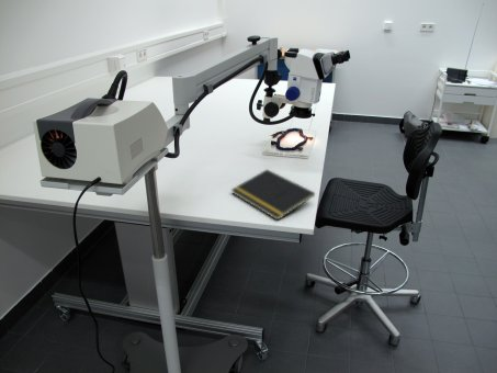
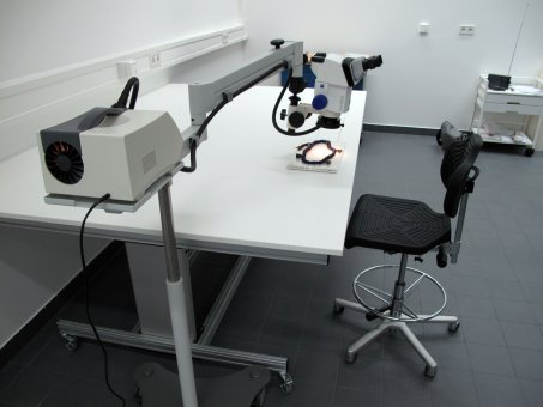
- notepad [230,168,316,222]
